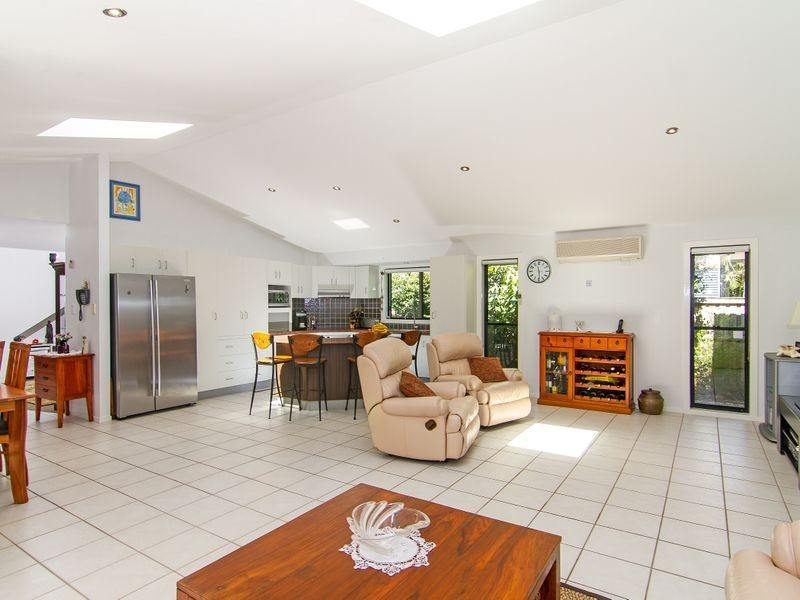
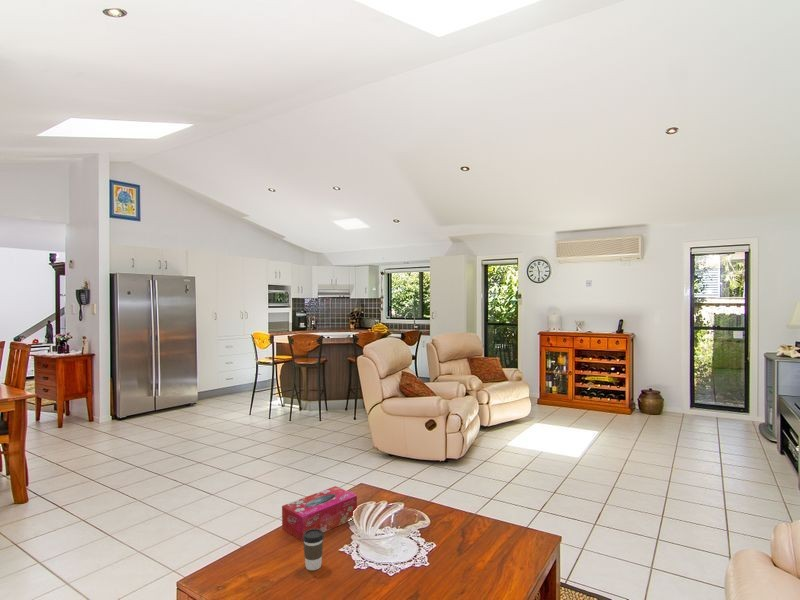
+ coffee cup [303,529,325,571]
+ tissue box [281,485,358,543]
